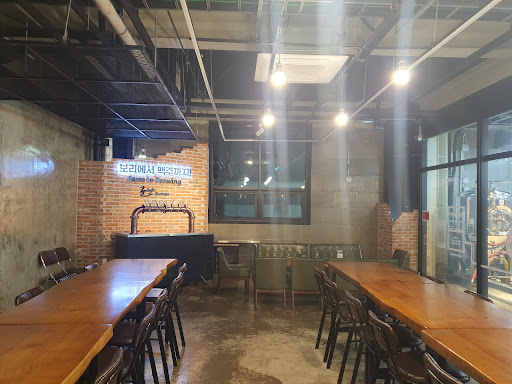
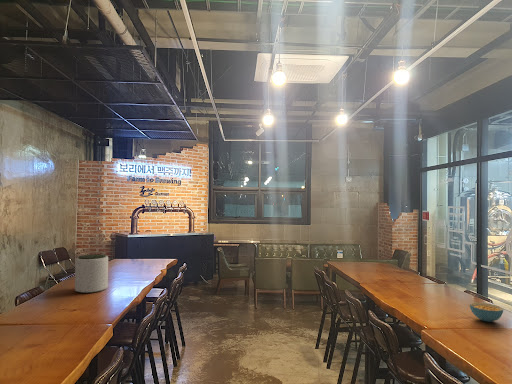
+ cereal bowl [469,302,504,323]
+ plant pot [74,253,109,294]
